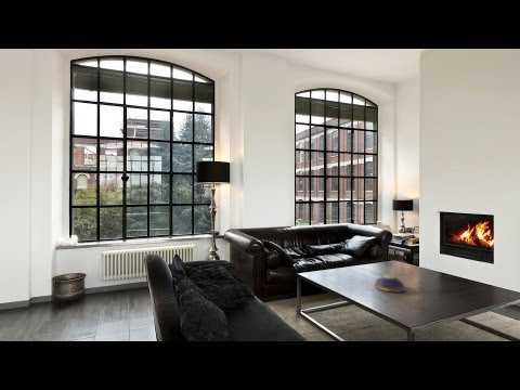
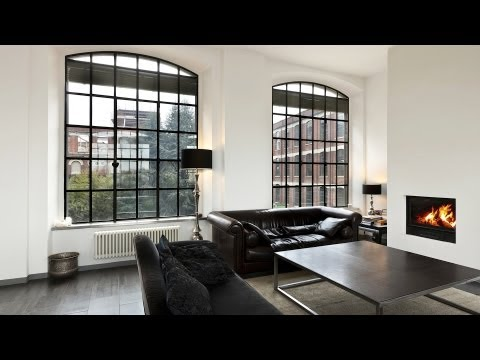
- decorative bowl [374,274,406,294]
